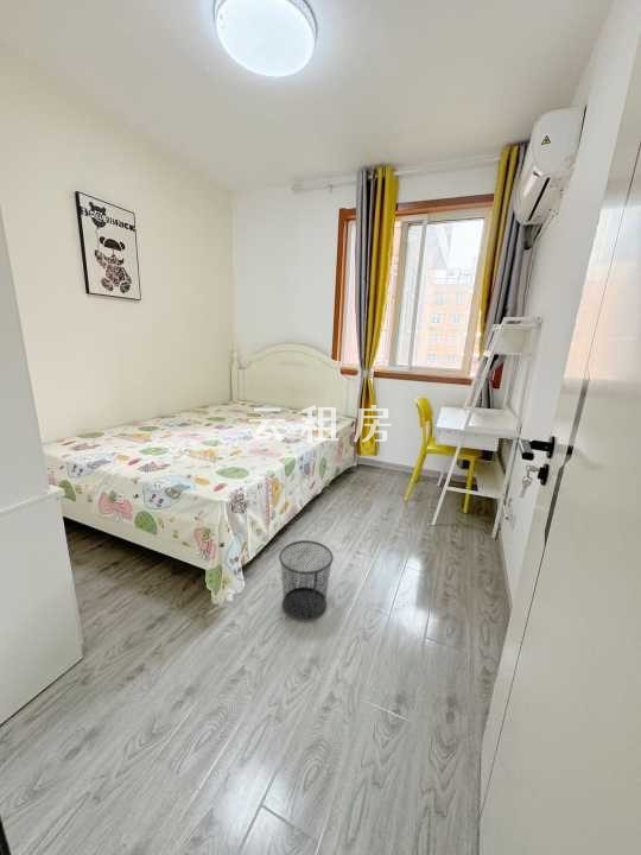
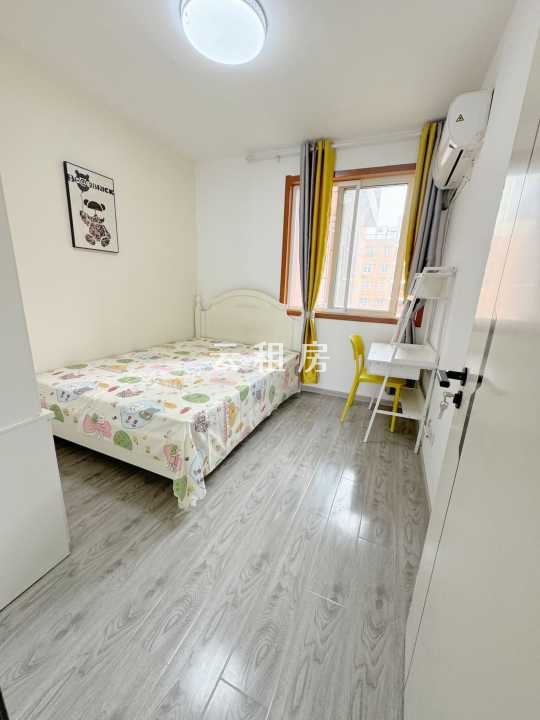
- waste bin [278,539,335,621]
